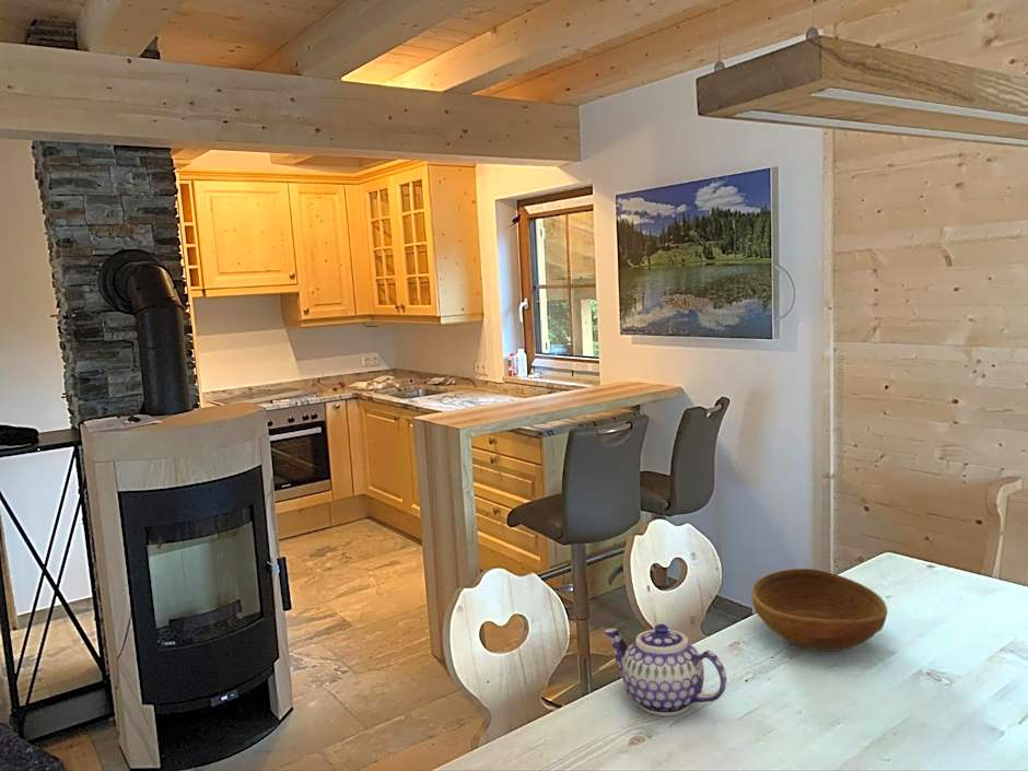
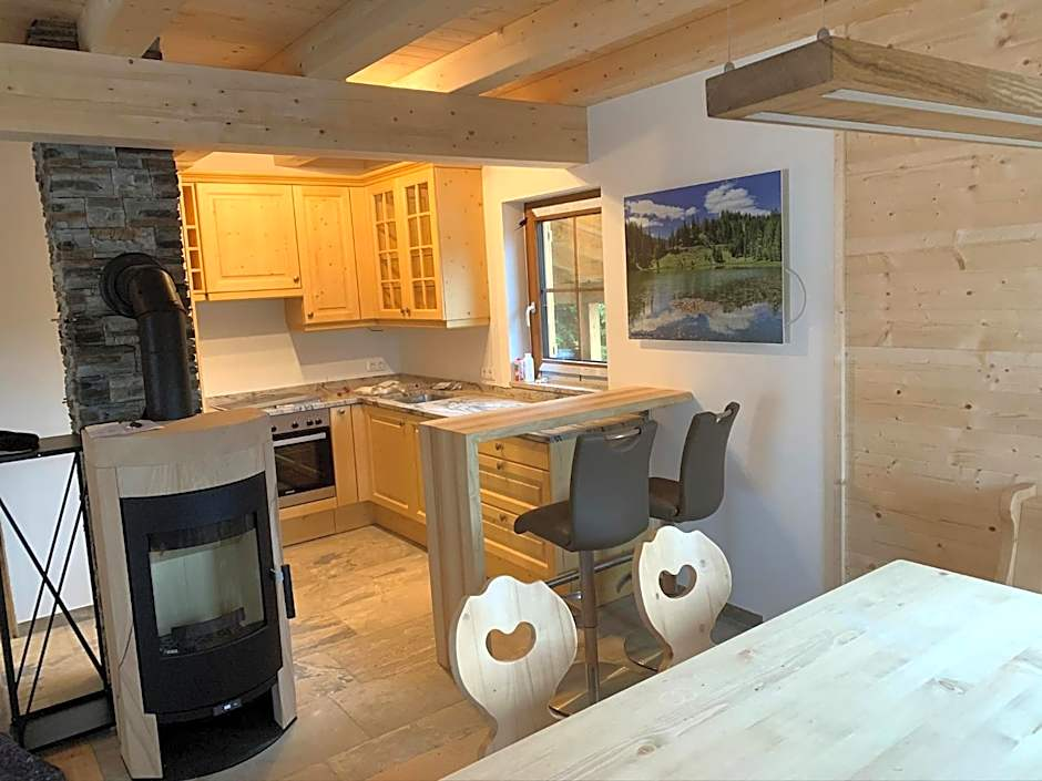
- teapot [604,623,727,716]
- bowl [750,568,888,652]
